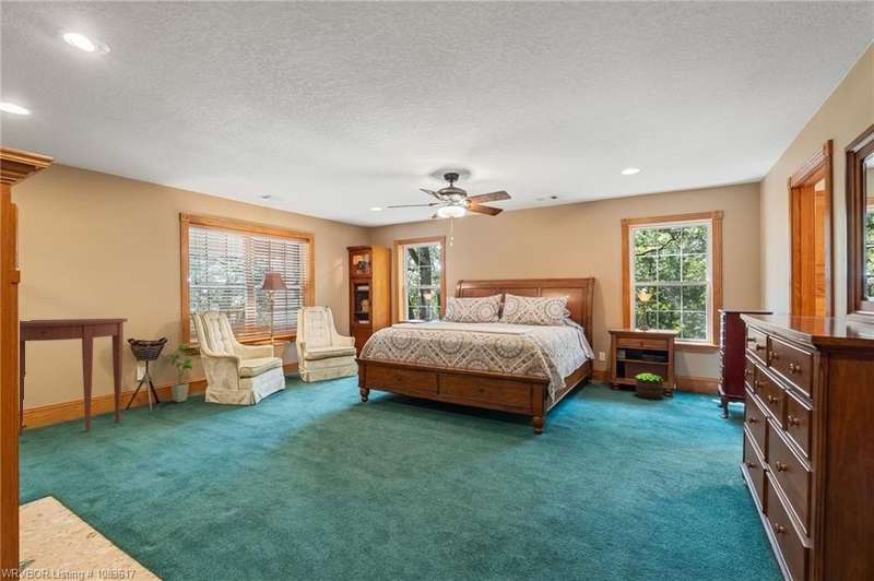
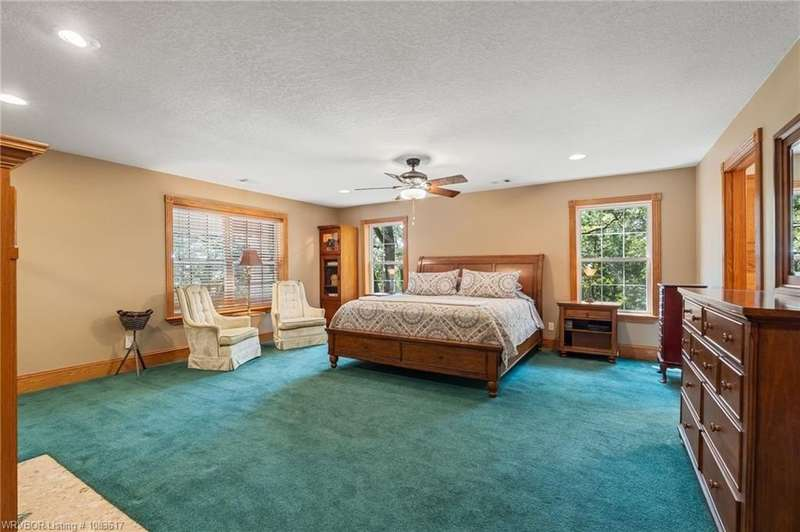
- potted plant [634,372,664,400]
- house plant [164,343,200,403]
- console table [19,318,129,437]
